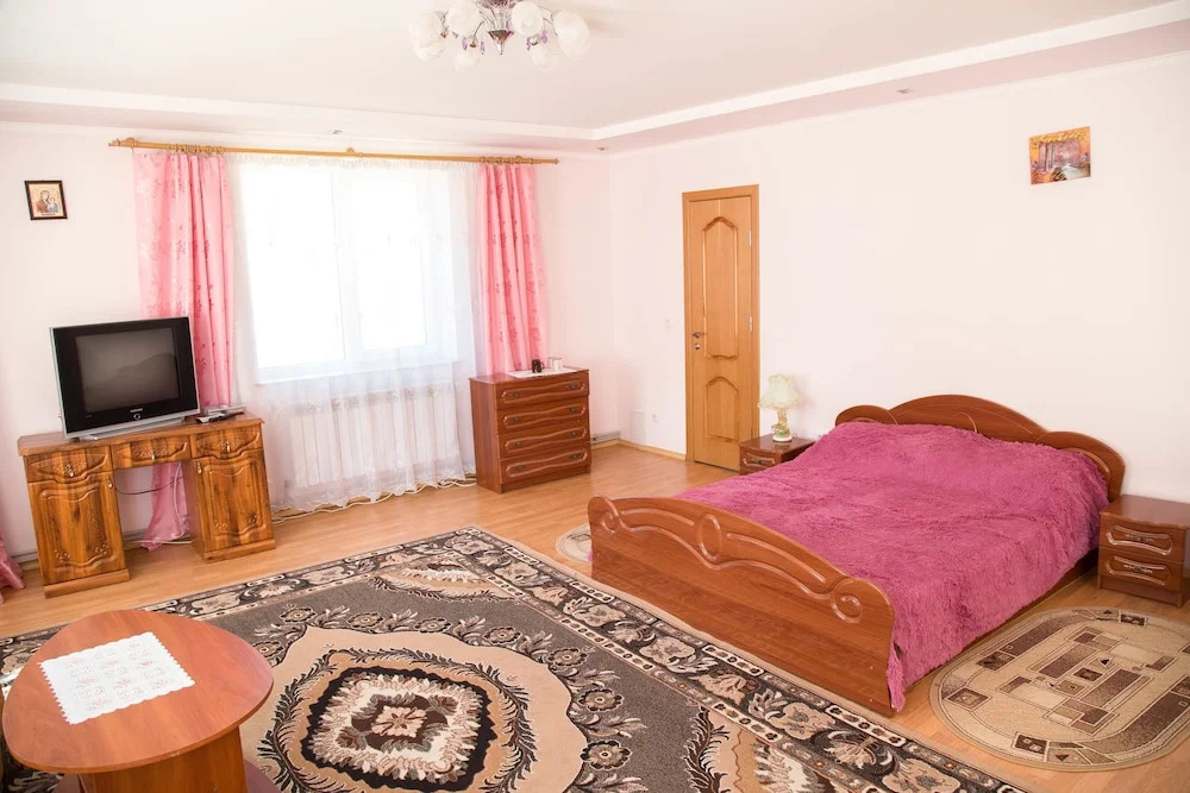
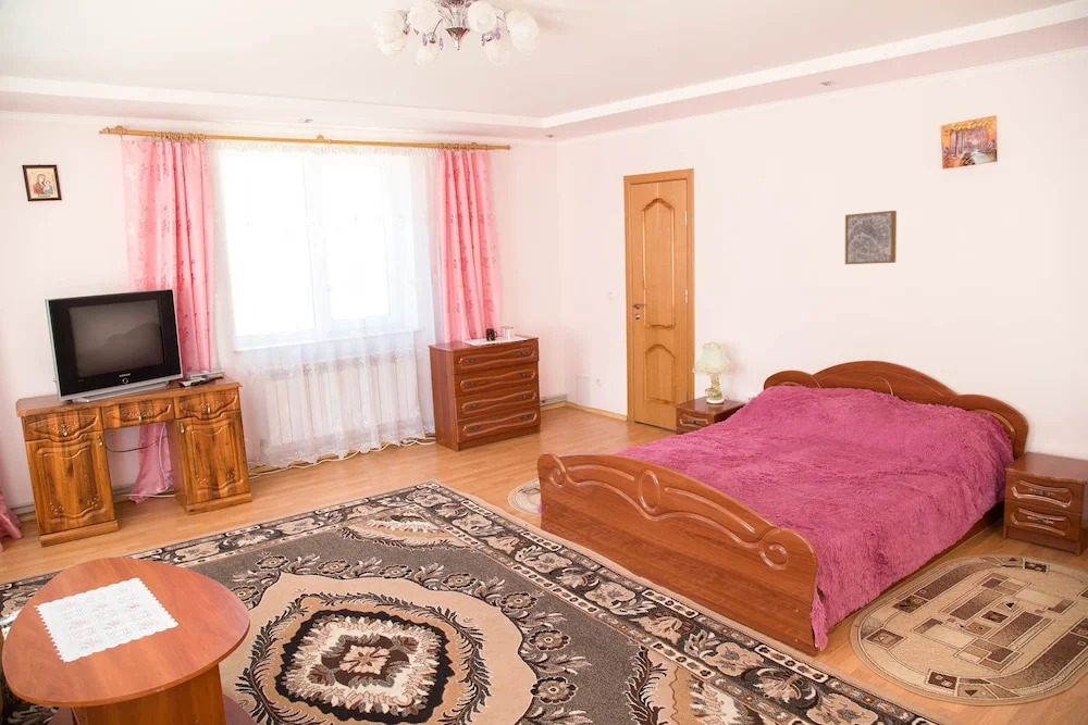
+ wall art [844,210,898,265]
